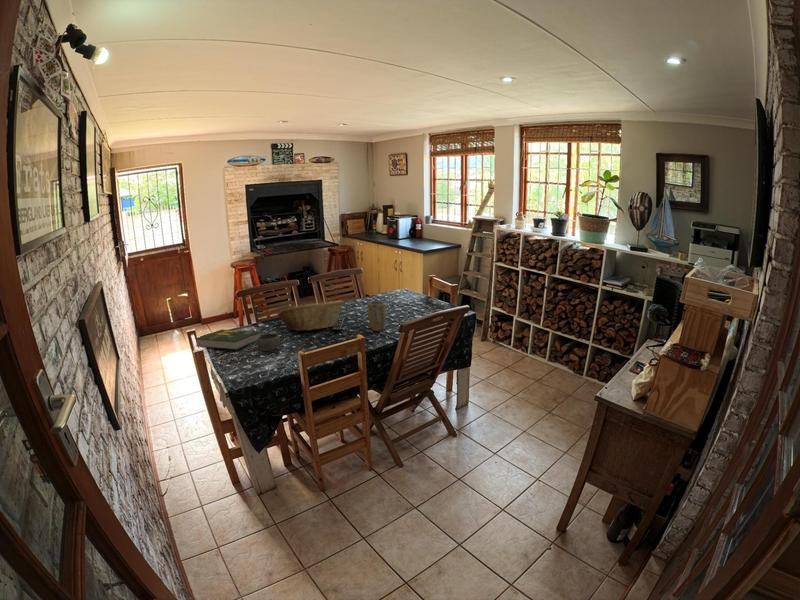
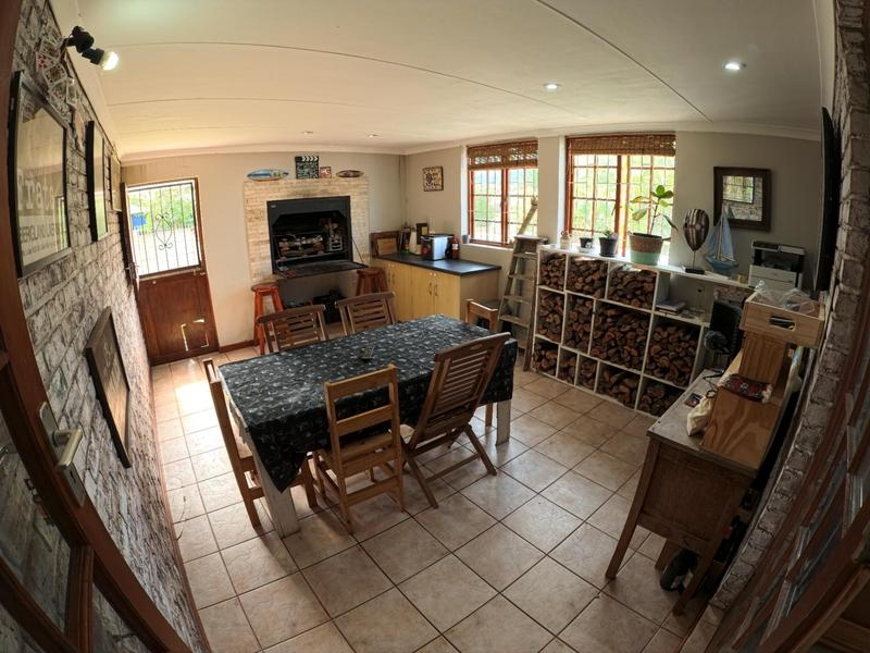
- bowl [256,332,281,352]
- fruit basket [276,299,345,332]
- plant pot [367,300,387,332]
- book [194,328,262,351]
